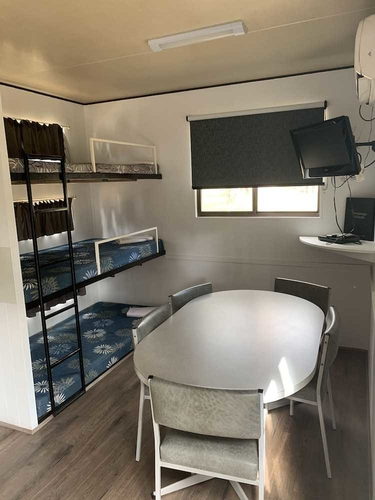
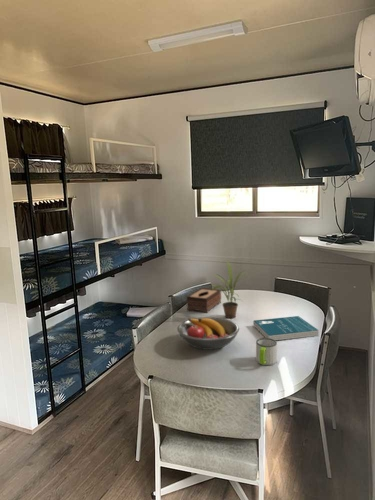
+ mug [255,337,278,366]
+ fruit bowl [176,316,240,351]
+ book [252,315,320,341]
+ tissue box [185,287,222,313]
+ potted plant [212,261,253,319]
